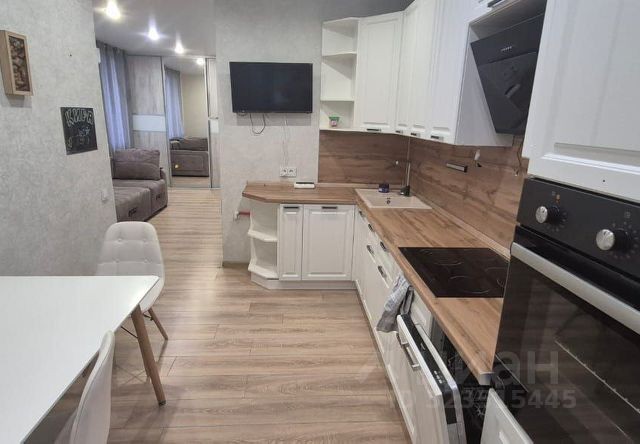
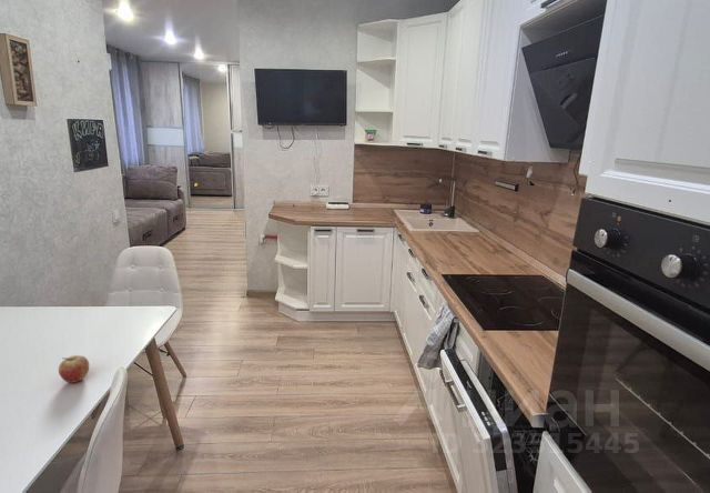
+ fruit [58,354,90,384]
